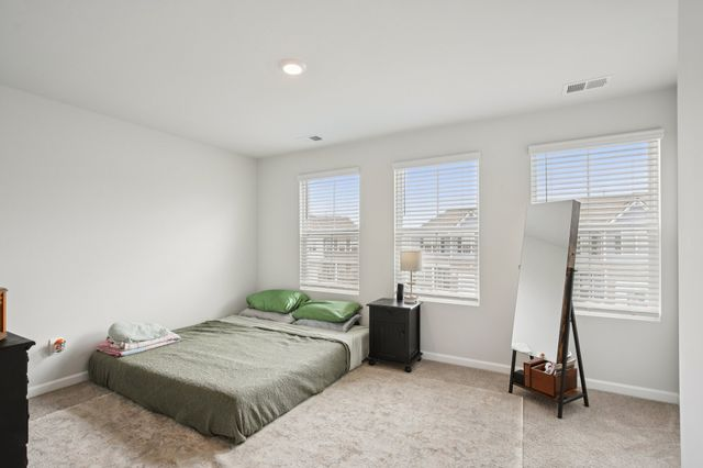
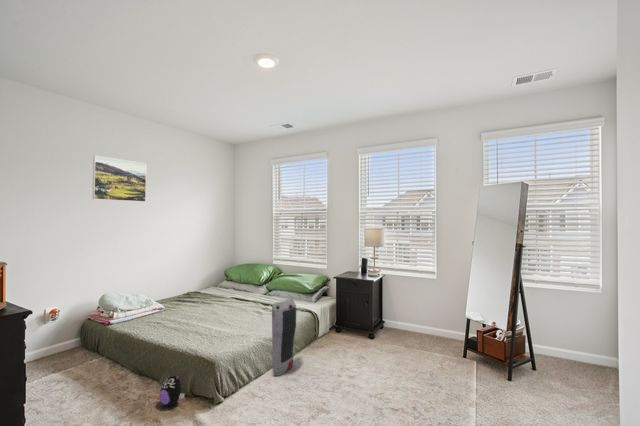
+ air purifier [271,297,297,377]
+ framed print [92,155,147,203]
+ plush toy [158,373,186,407]
